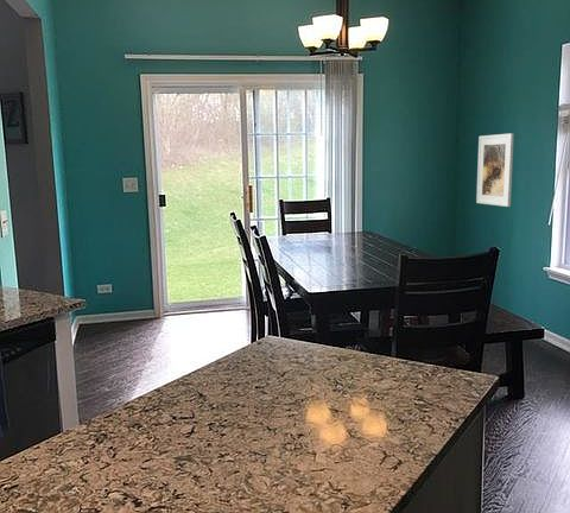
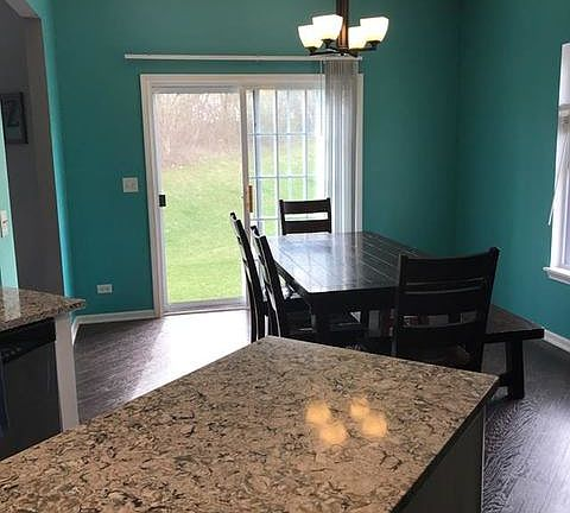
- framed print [475,132,515,208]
